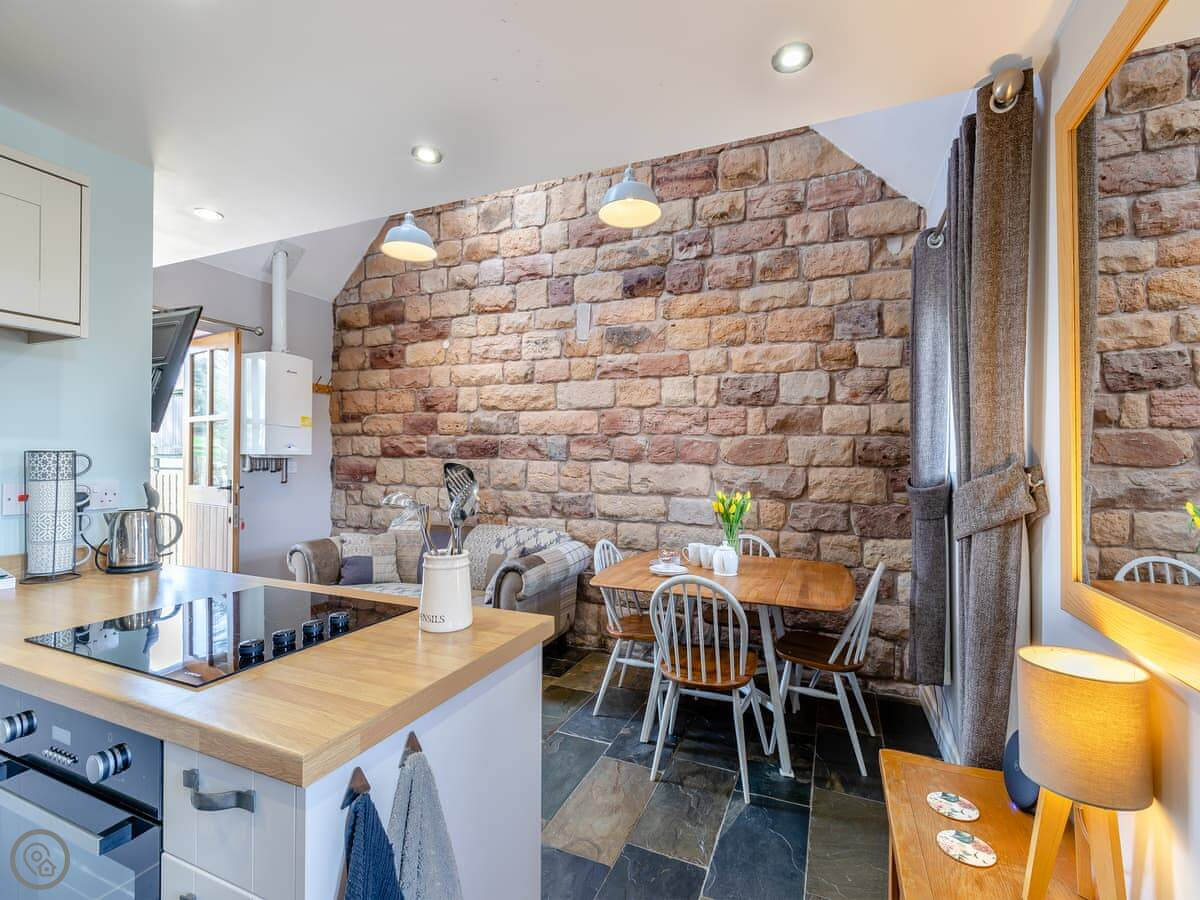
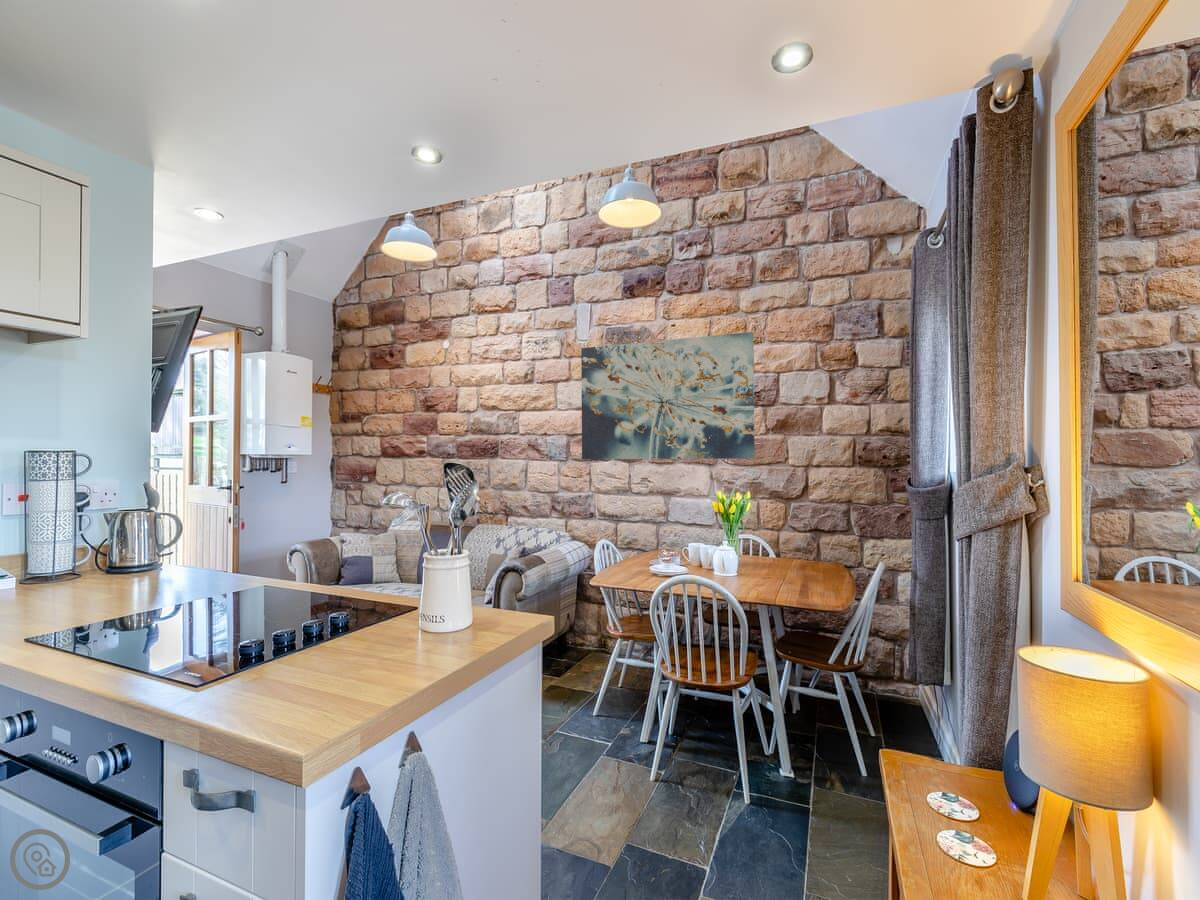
+ wall art [580,331,756,460]
